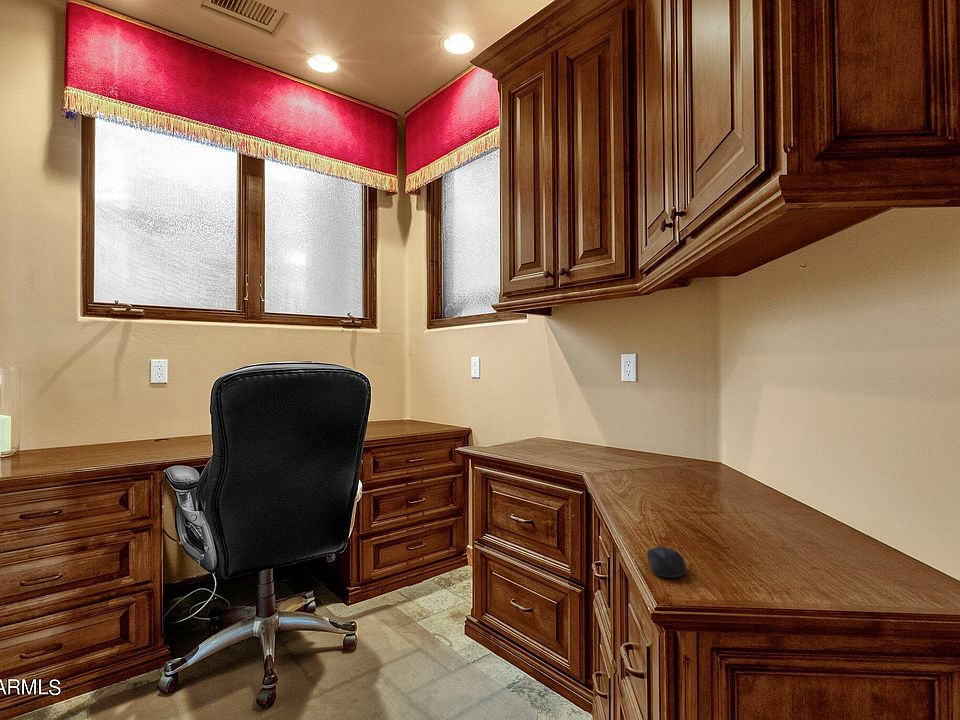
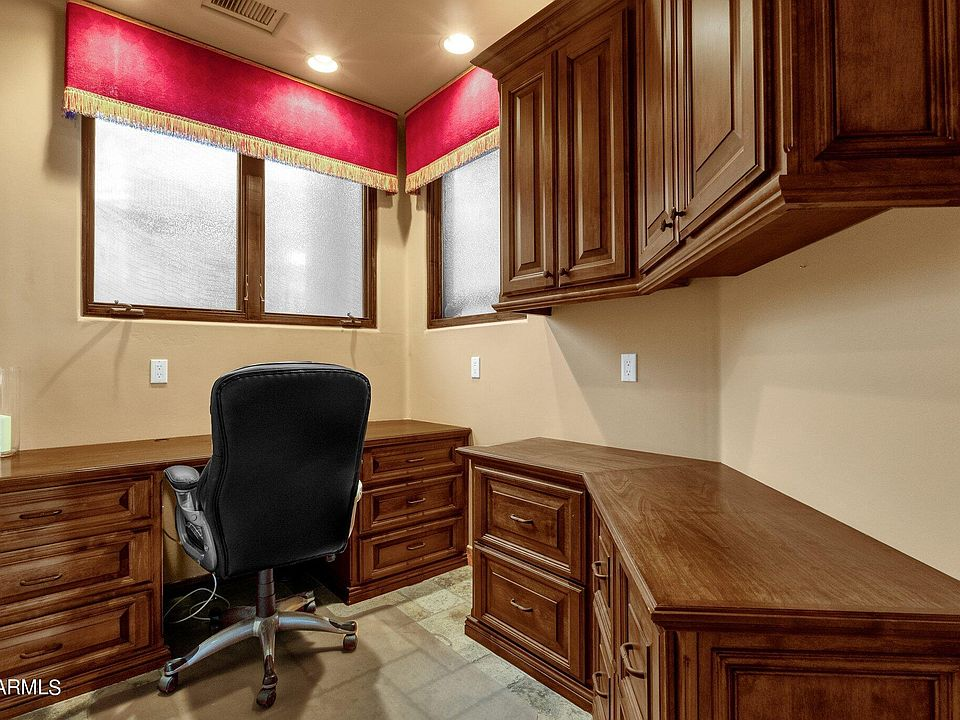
- computer mouse [646,546,688,579]
